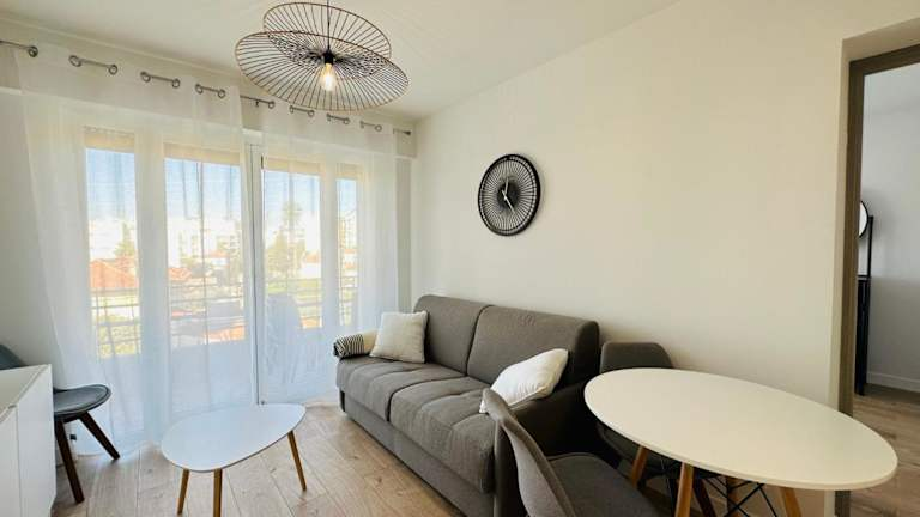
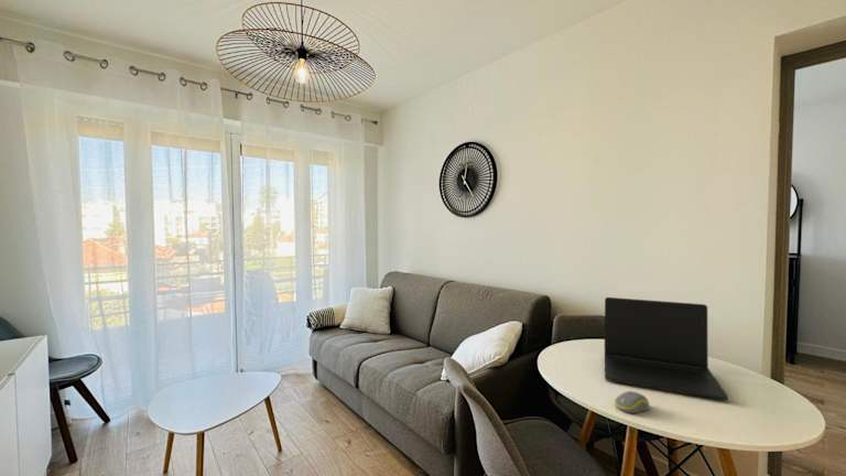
+ computer mouse [614,390,650,414]
+ laptop [604,296,729,401]
